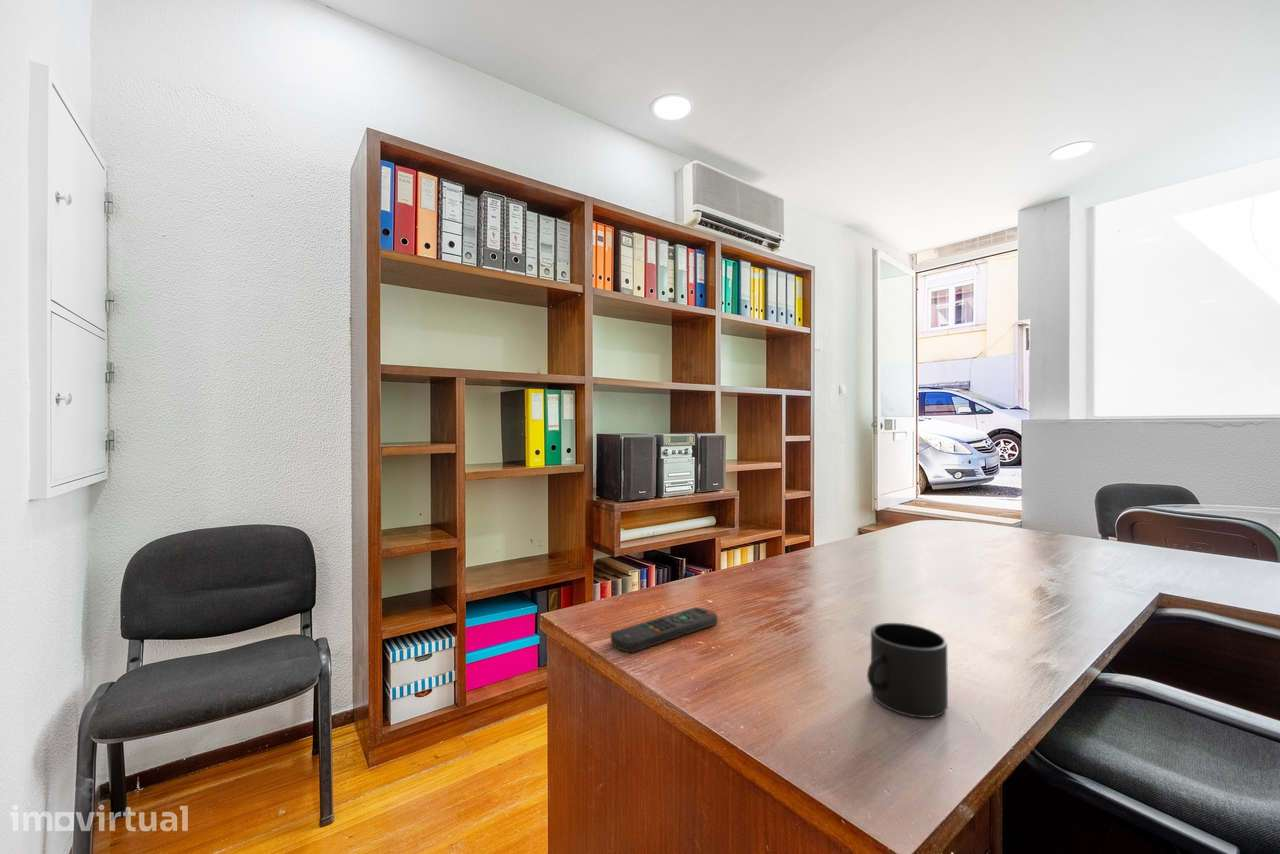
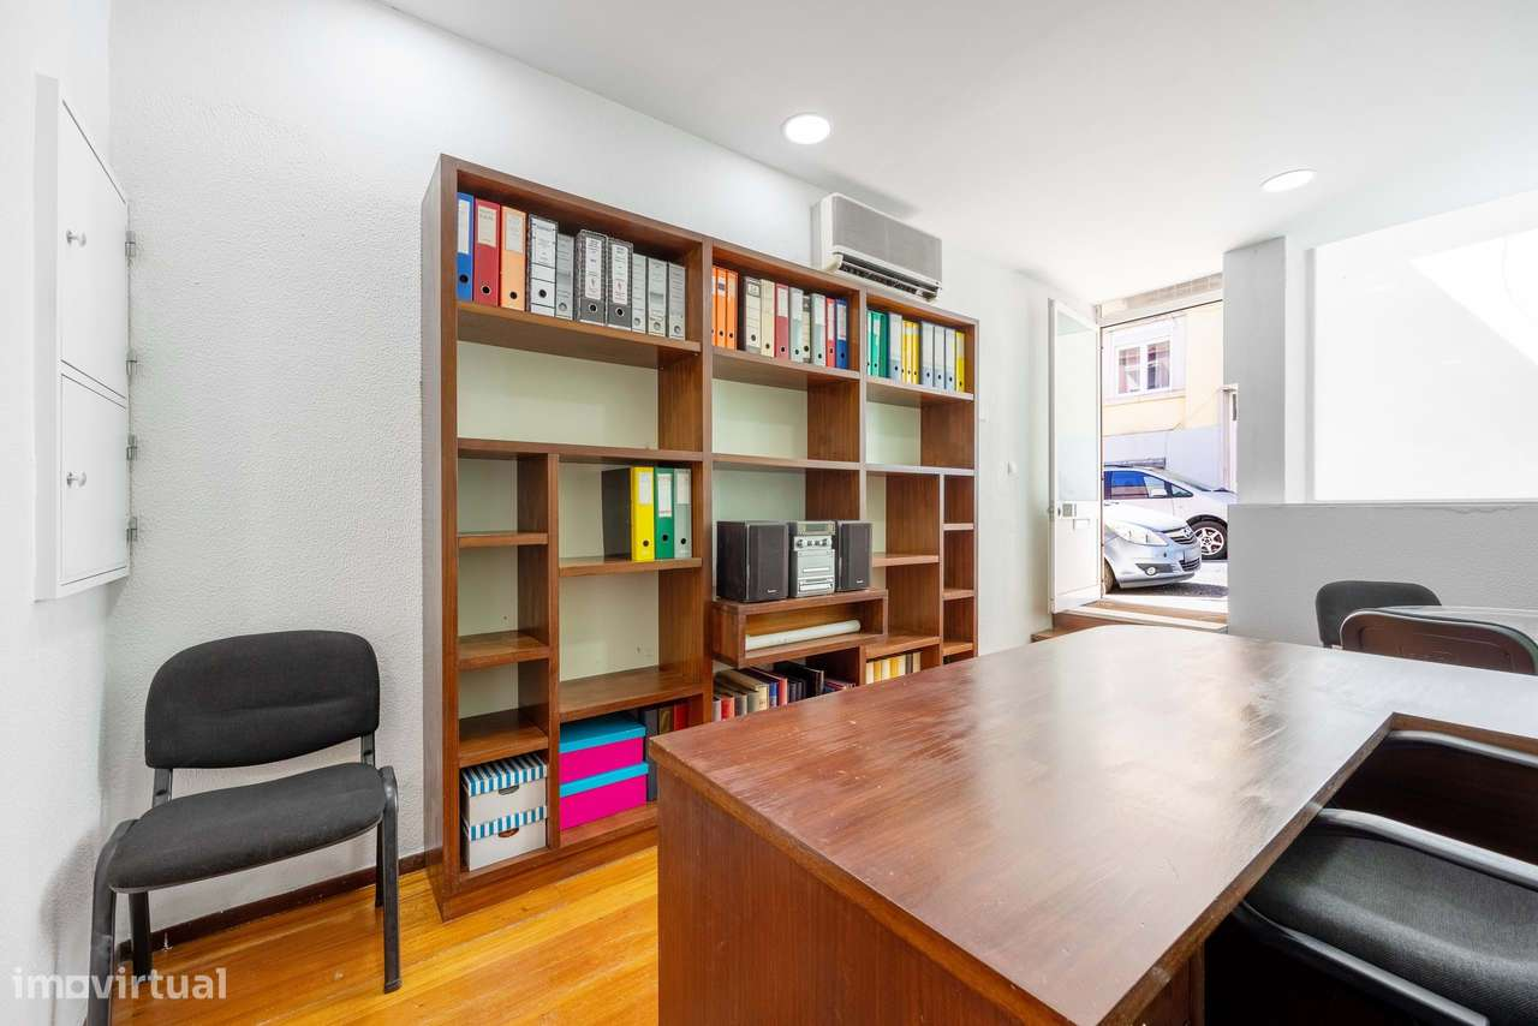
- mug [866,622,949,719]
- remote control [610,606,719,653]
